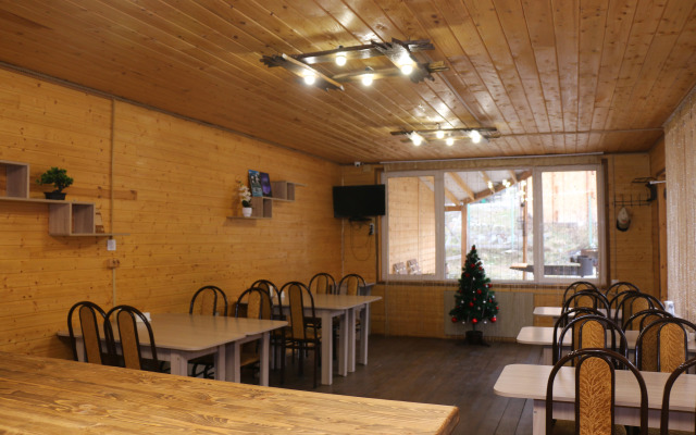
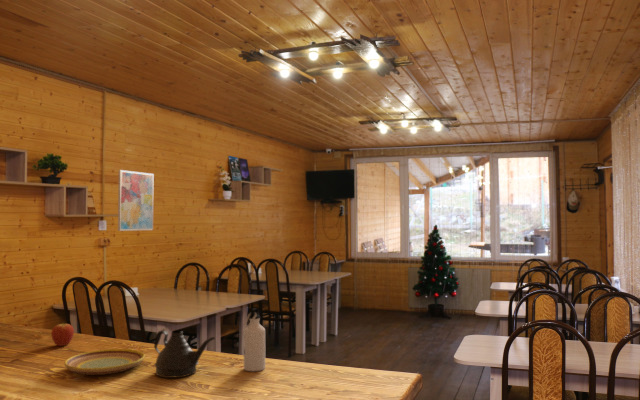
+ water bottle [242,307,266,372]
+ wall art [117,169,155,232]
+ plate [63,348,146,376]
+ fruit [50,321,75,347]
+ teapot [153,329,216,379]
